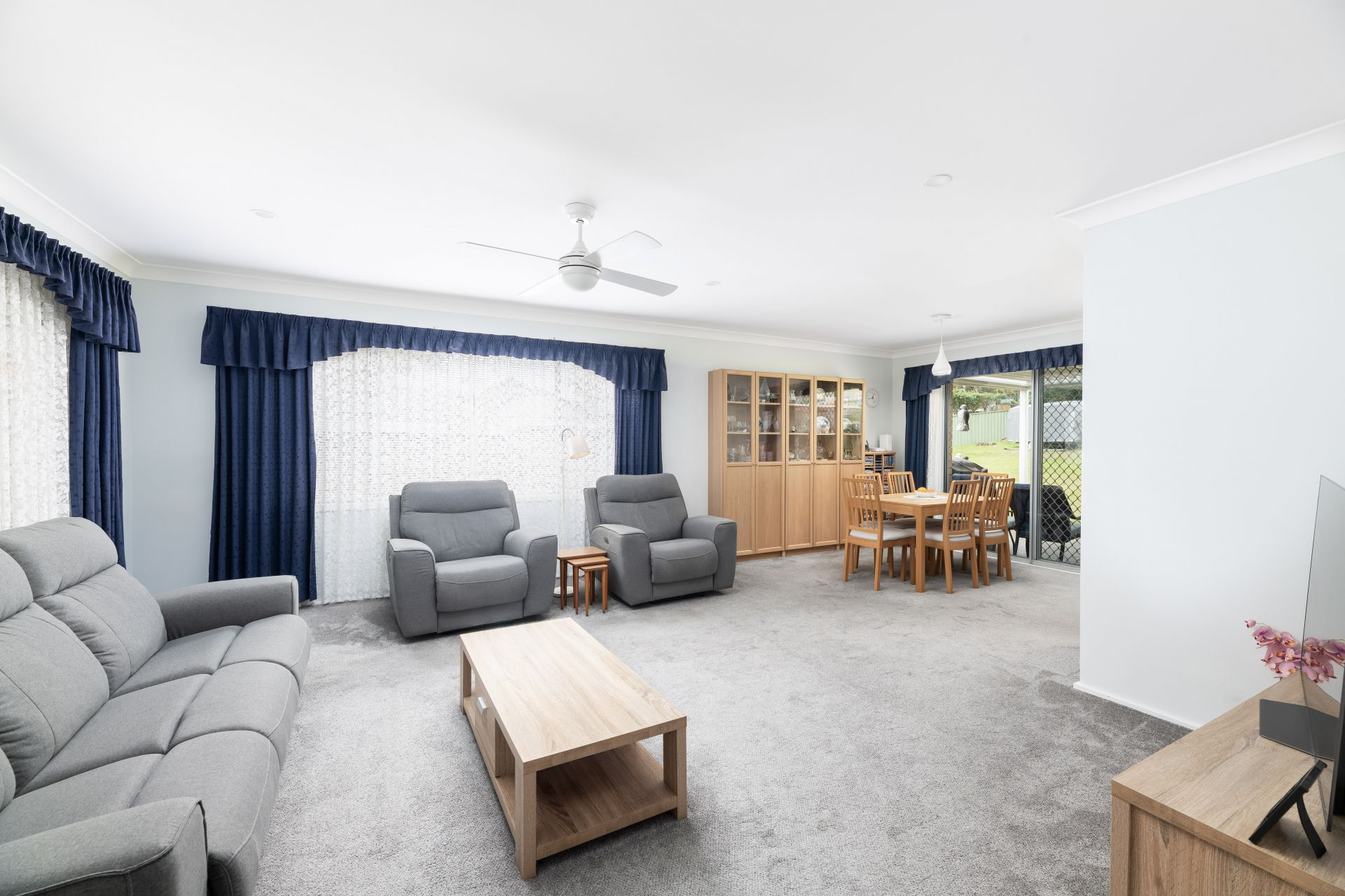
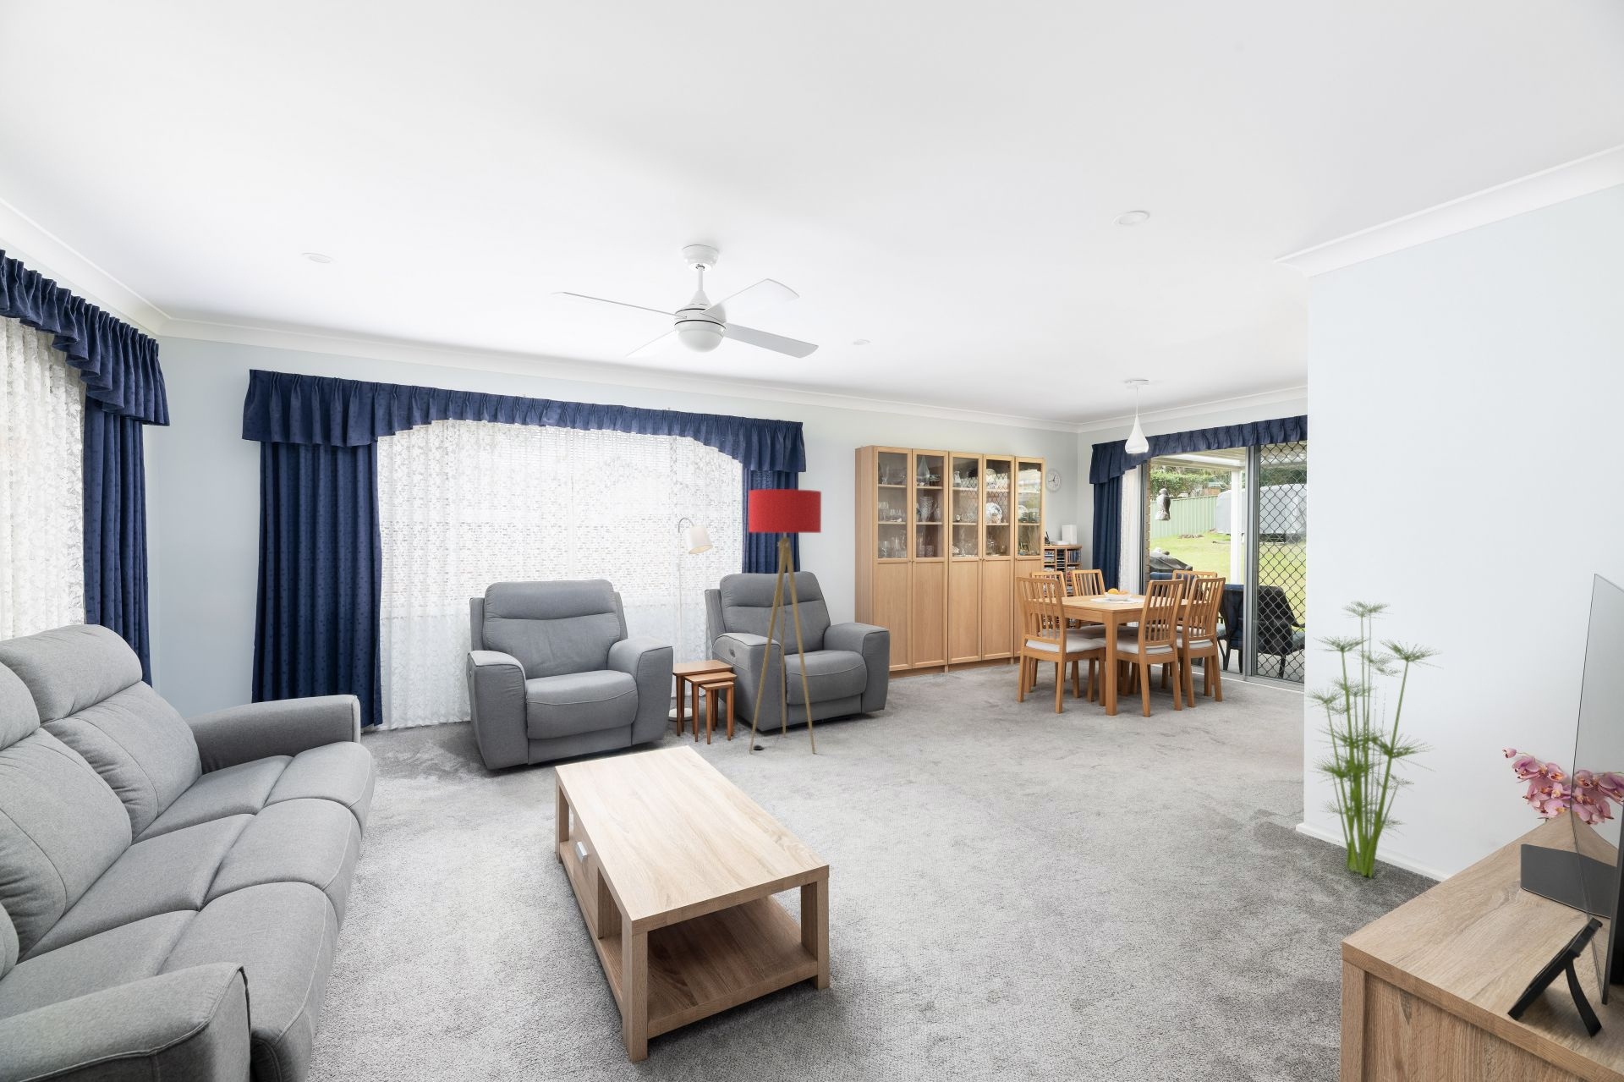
+ floor lamp [747,488,822,755]
+ indoor plant [1304,600,1443,878]
